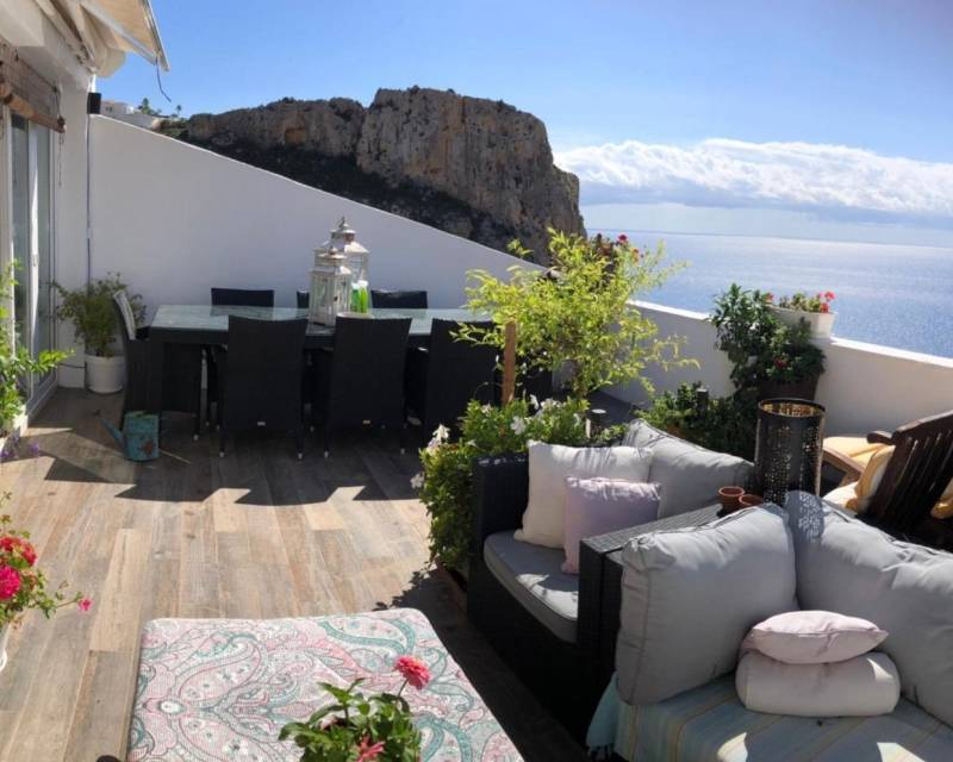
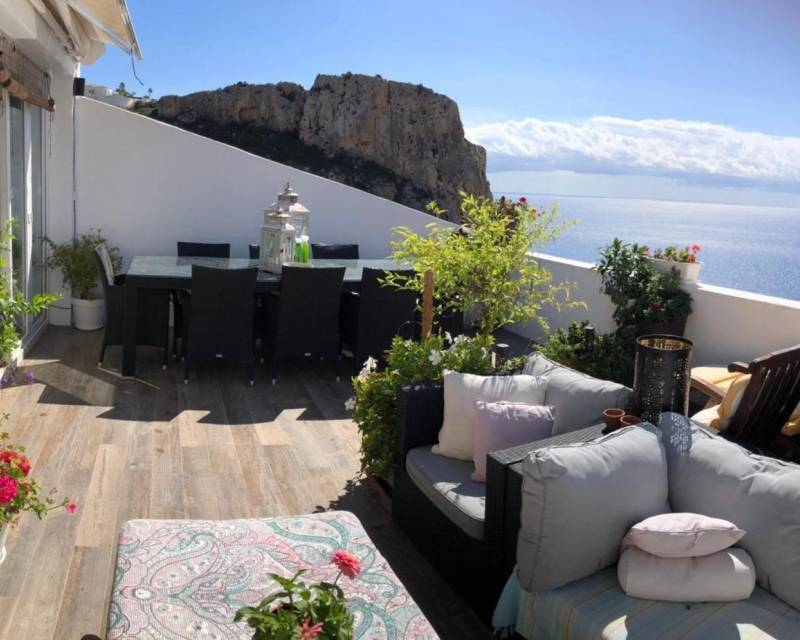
- watering can [91,407,172,462]
